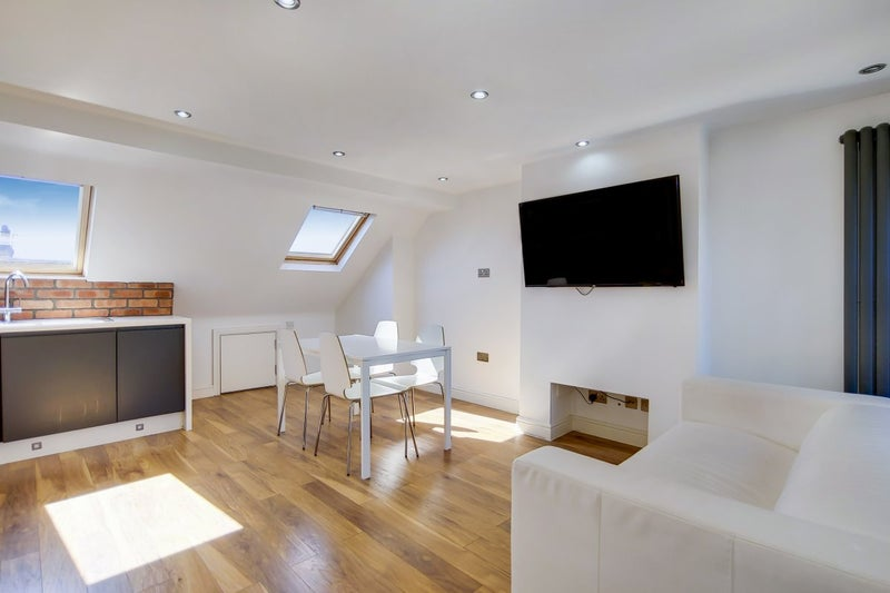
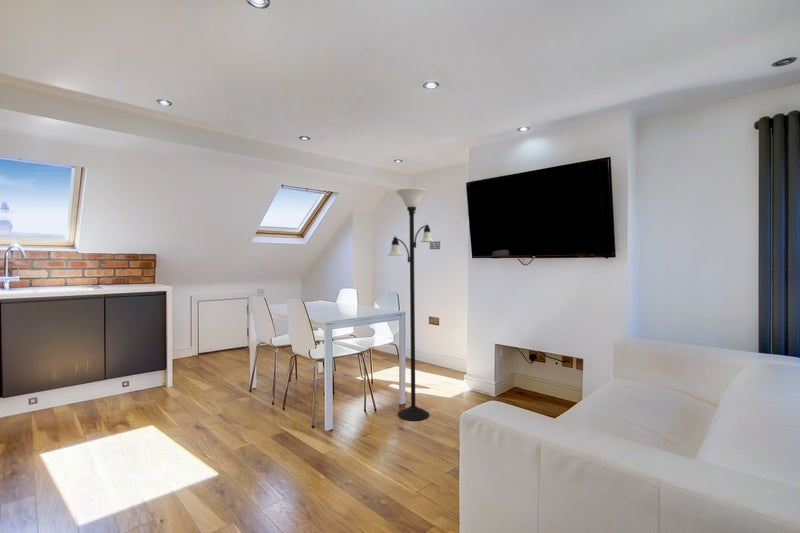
+ floor lamp [387,187,435,422]
